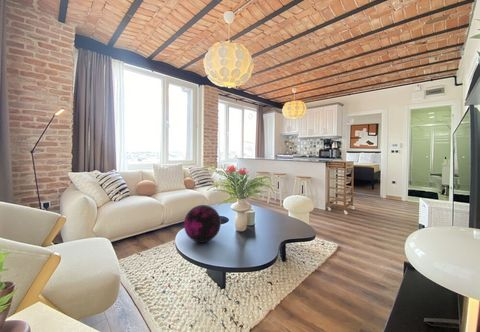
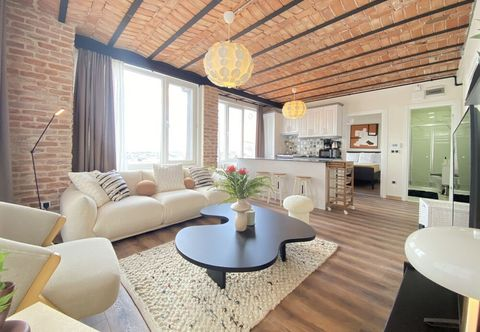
- decorative orb [183,204,222,243]
